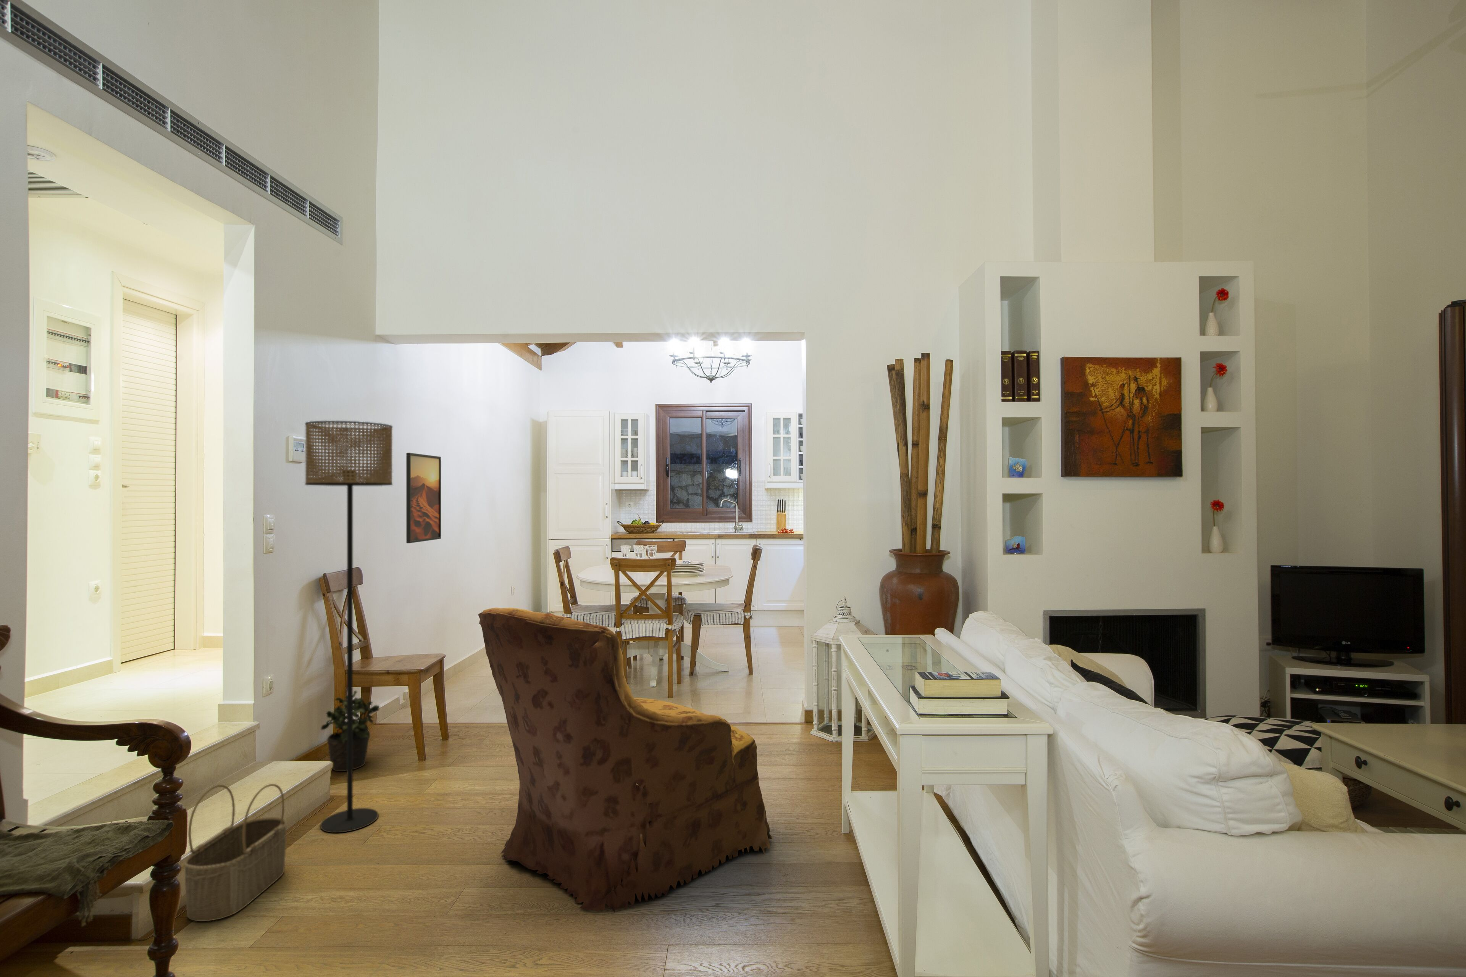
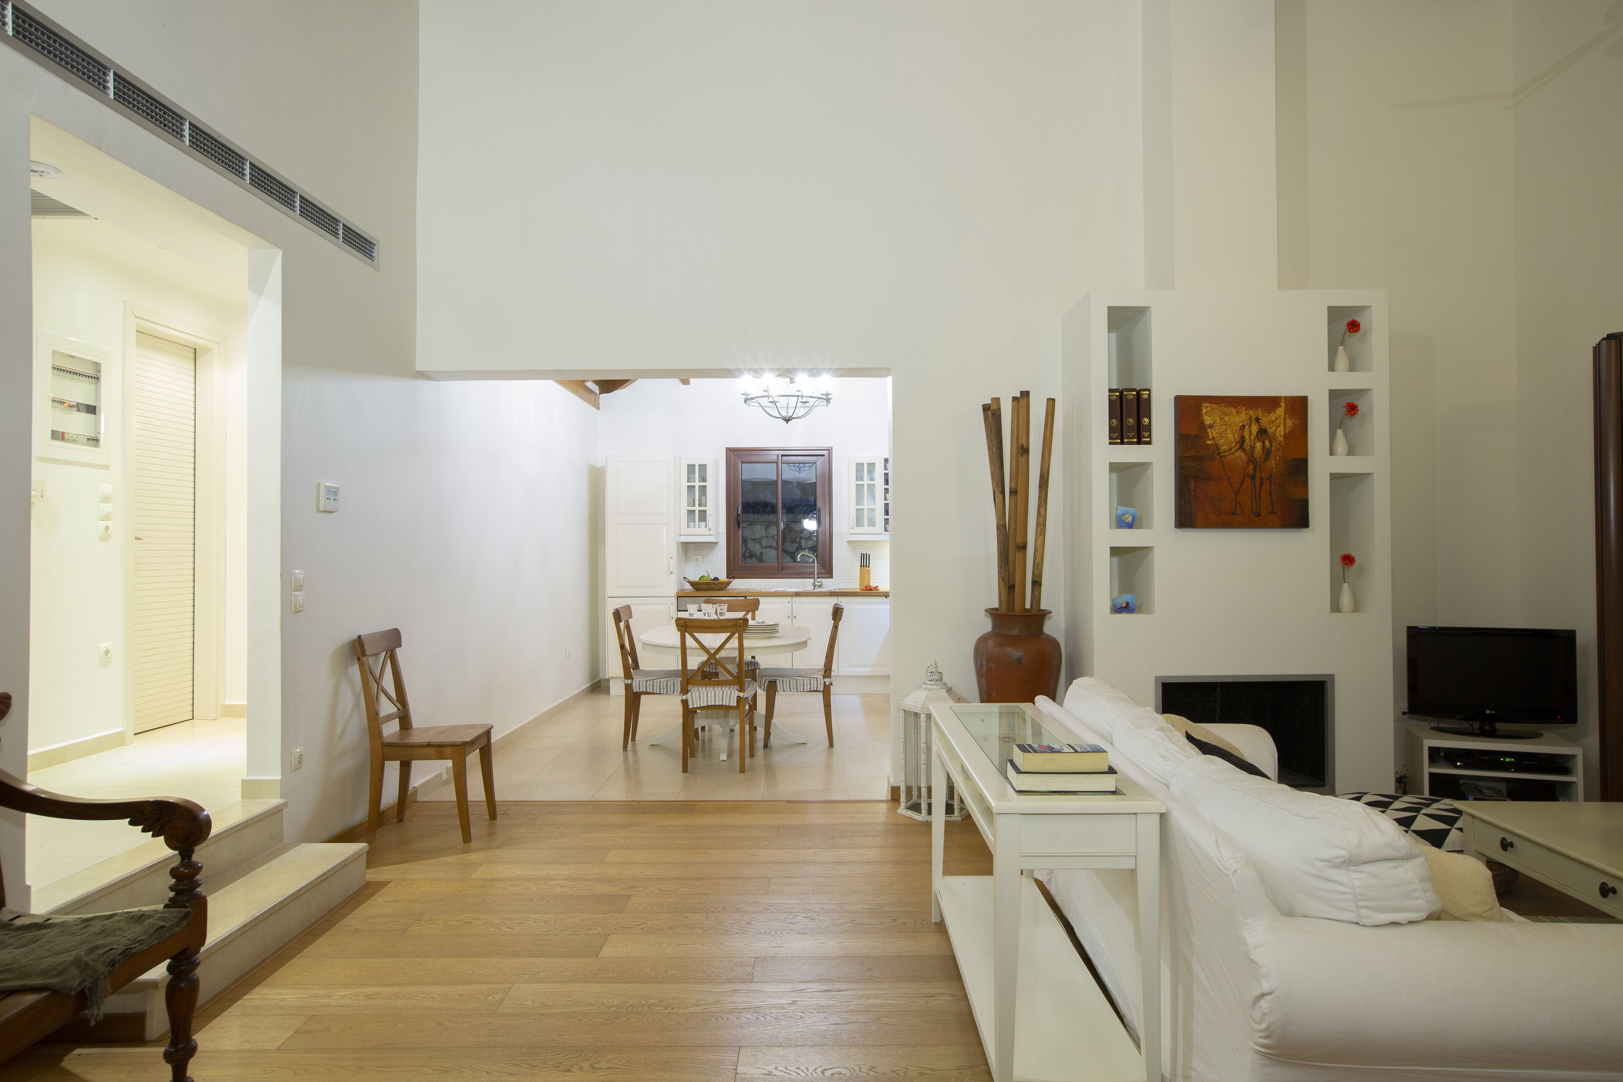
- floor lamp [304,420,393,833]
- potted plant [321,690,381,772]
- armchair [478,607,773,913]
- wicker basket [183,784,288,921]
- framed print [406,453,442,544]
